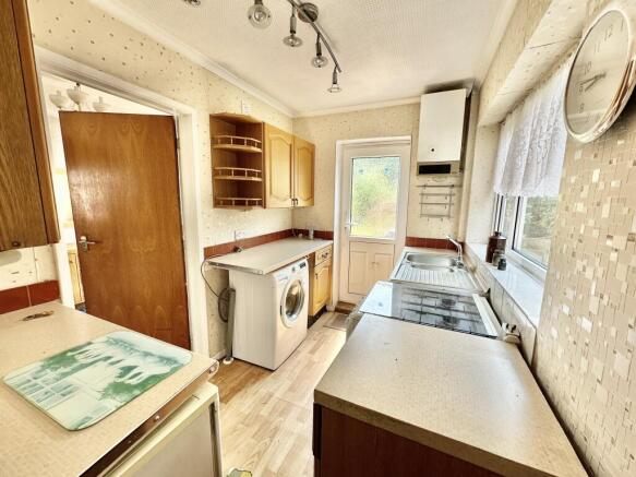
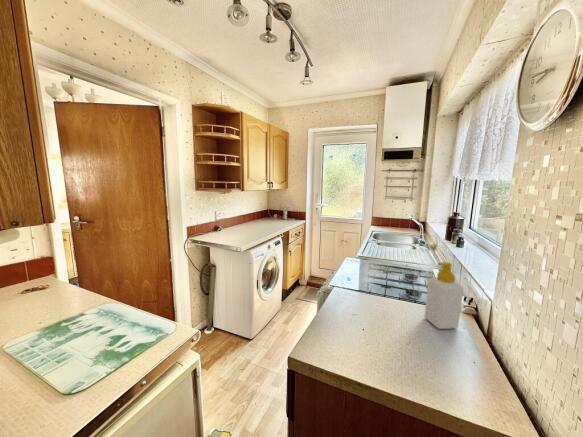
+ soap bottle [424,261,464,330]
